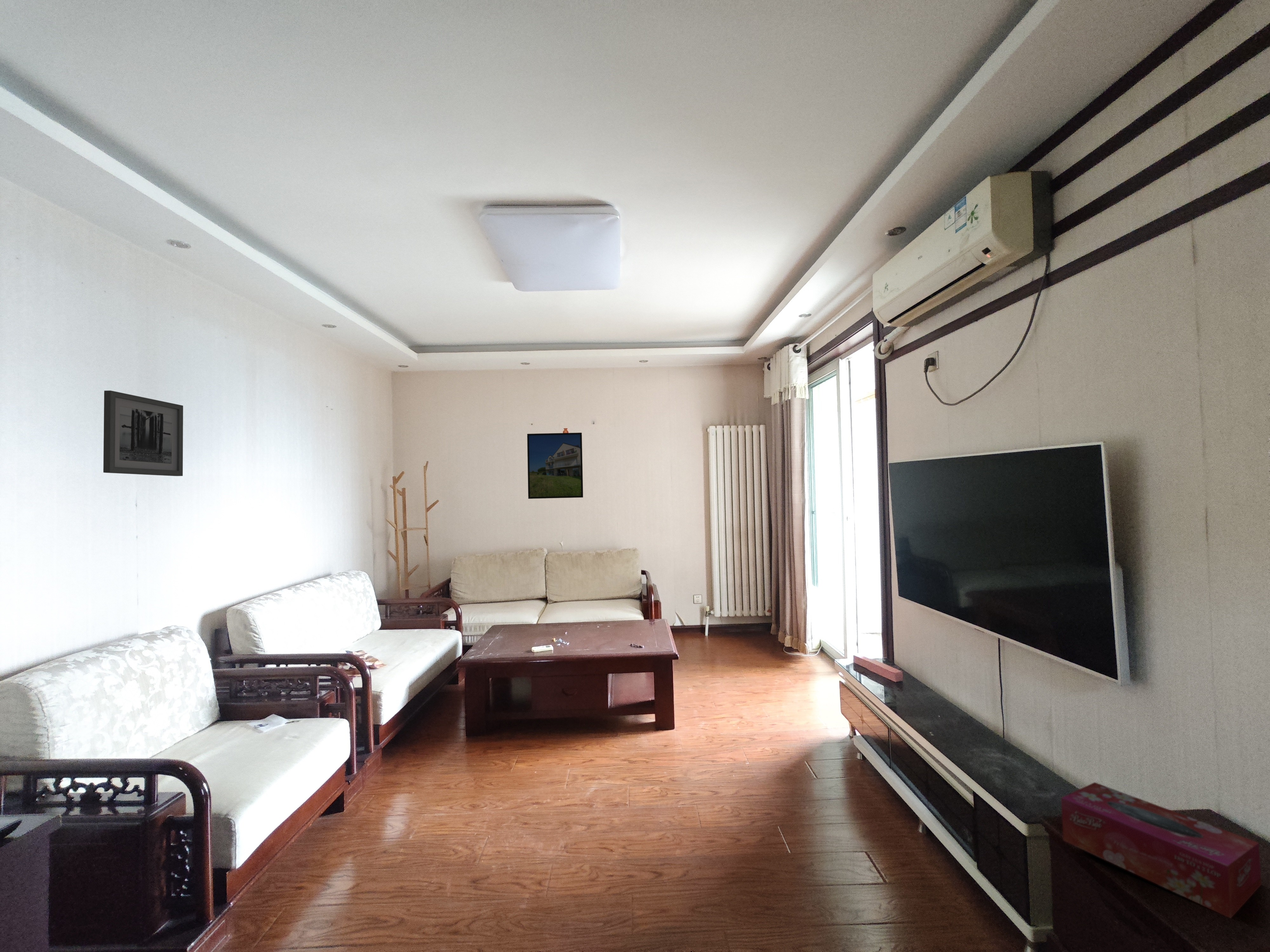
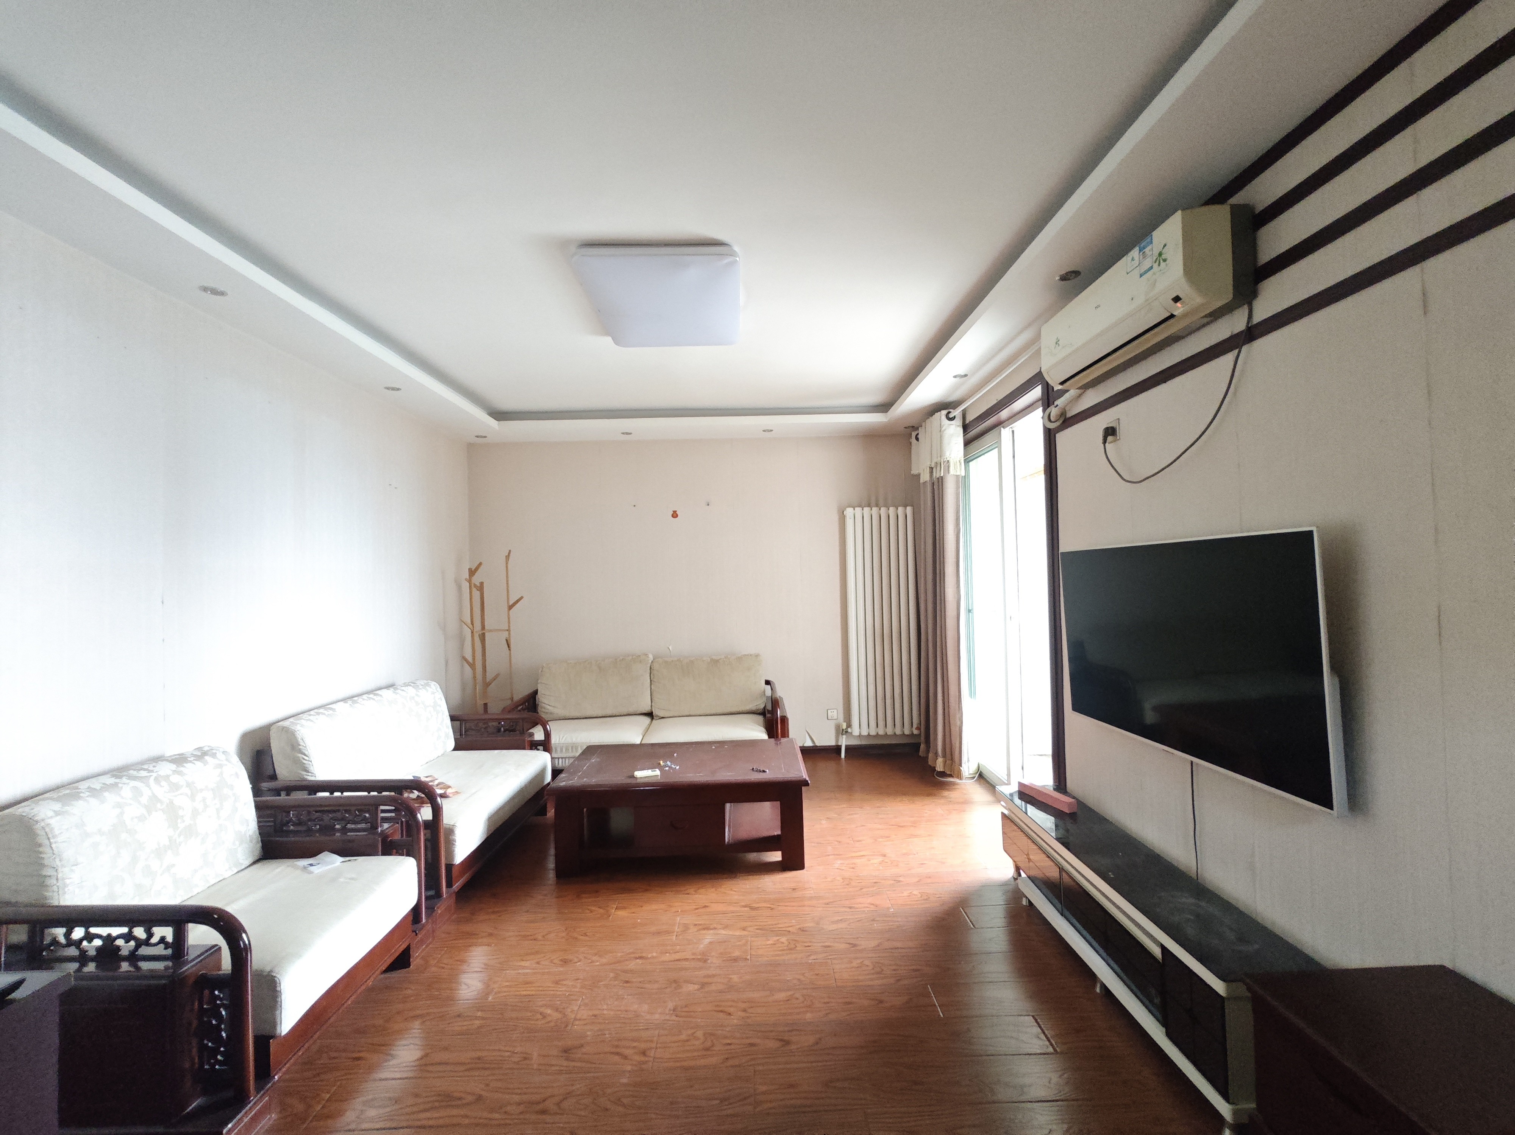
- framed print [527,432,584,499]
- wall art [103,390,184,476]
- tissue box [1061,782,1262,919]
